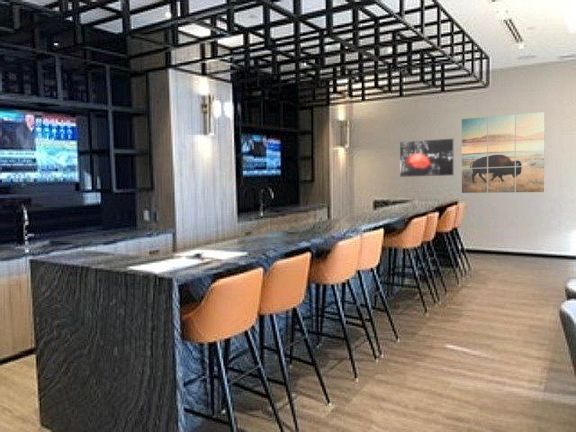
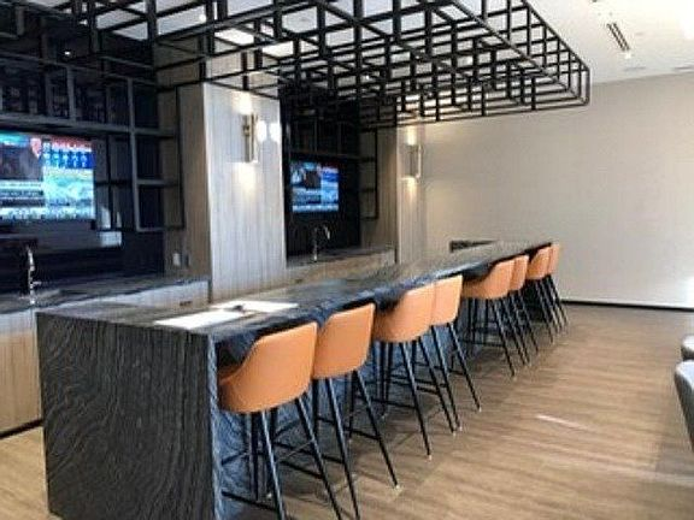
- wall art [399,138,454,178]
- wall art [461,111,546,194]
